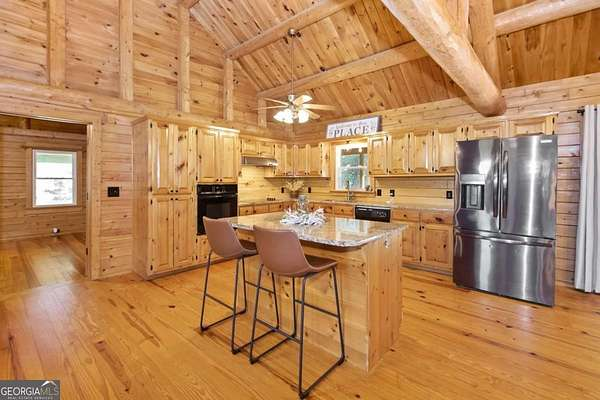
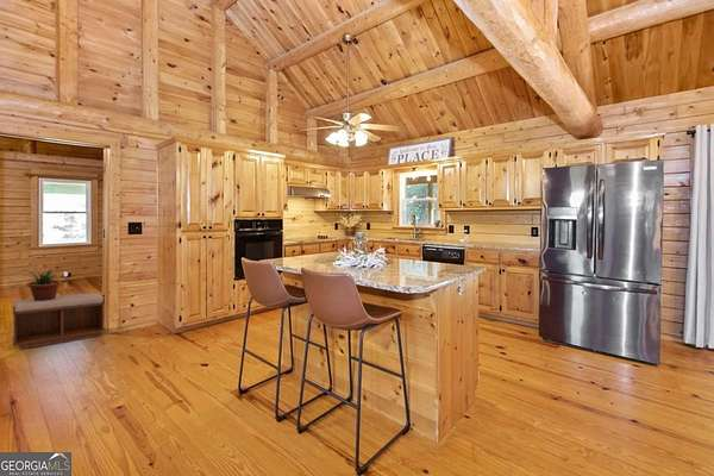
+ potted plant [23,268,64,301]
+ bench [12,292,106,350]
